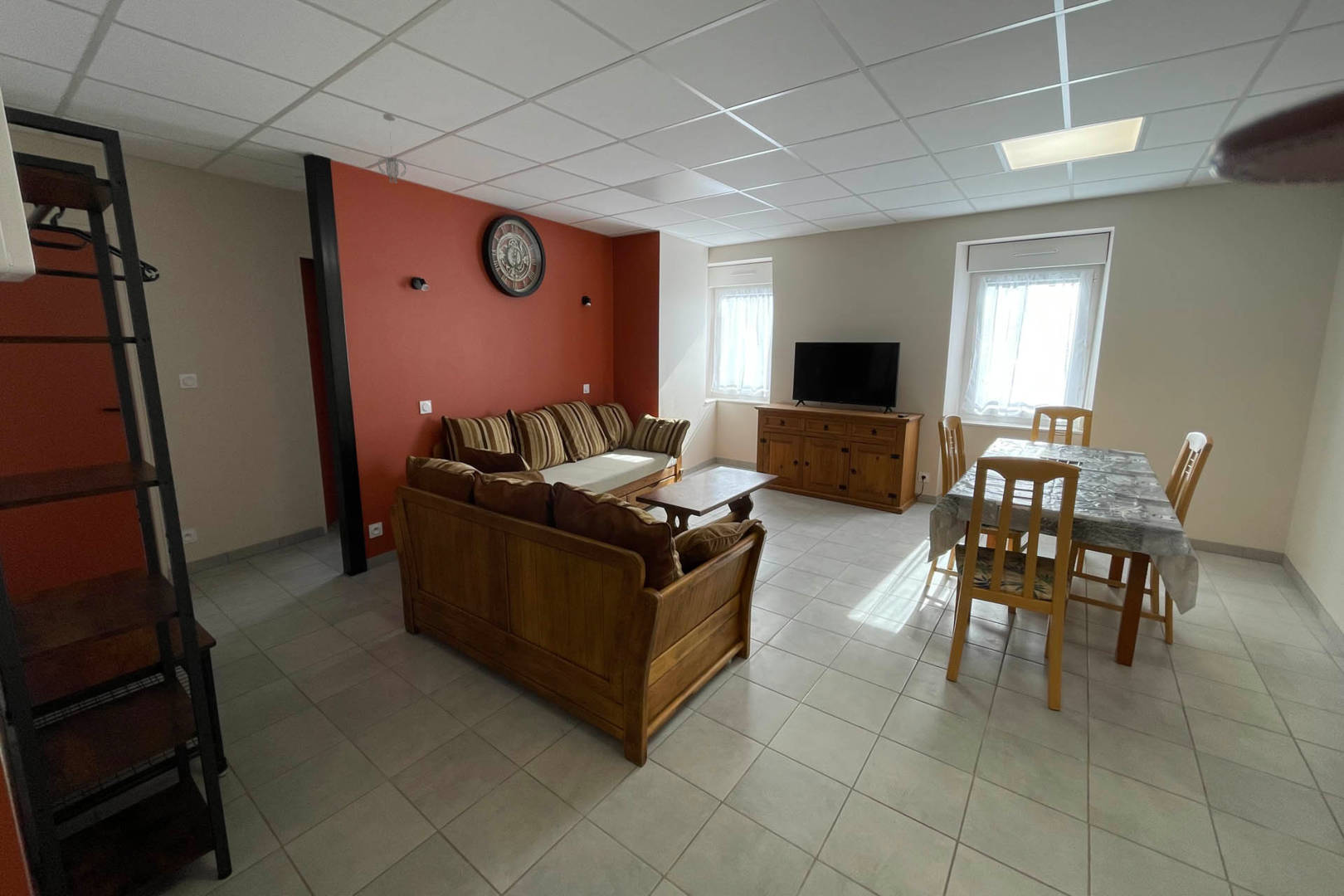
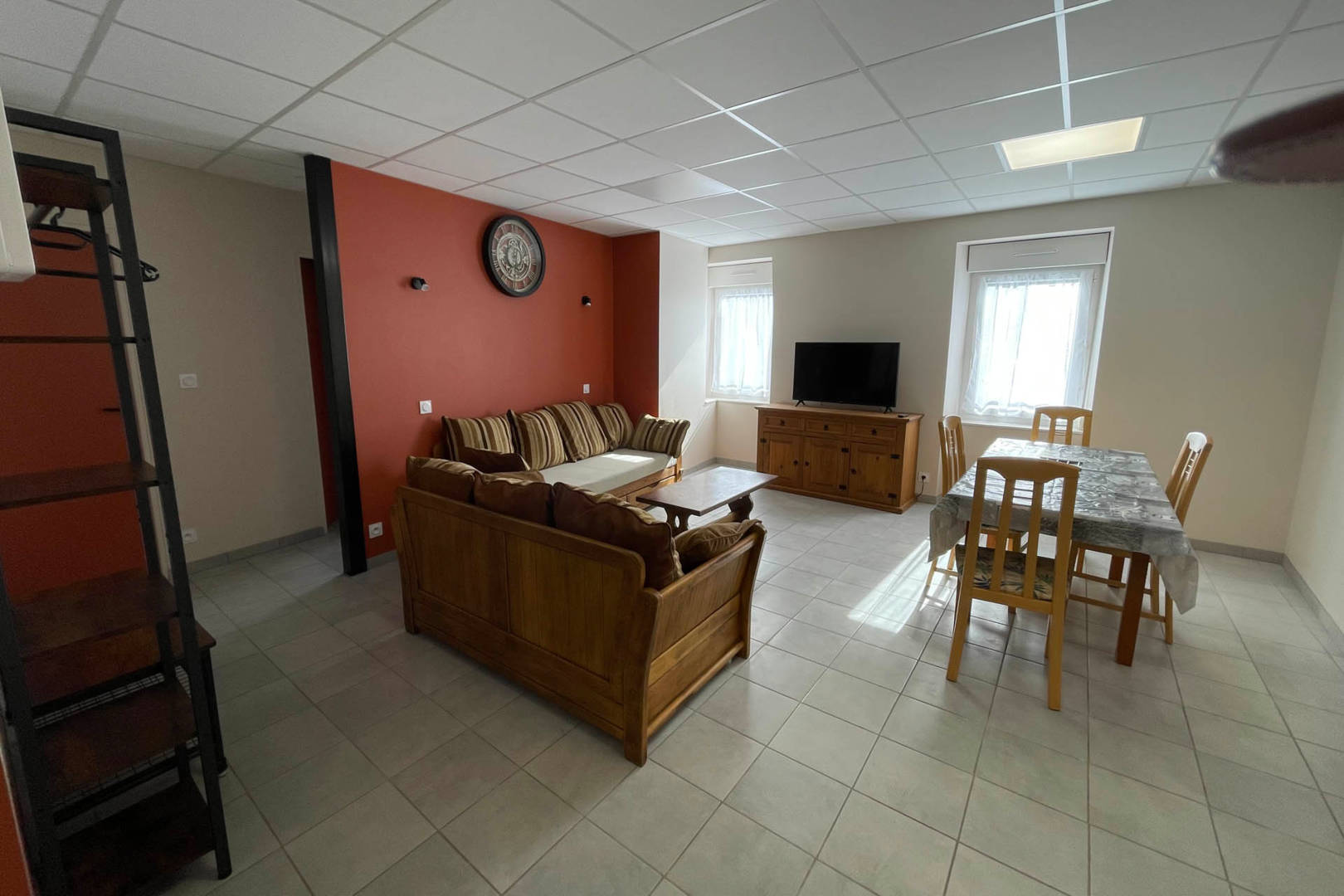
- pendant light [377,113,407,184]
